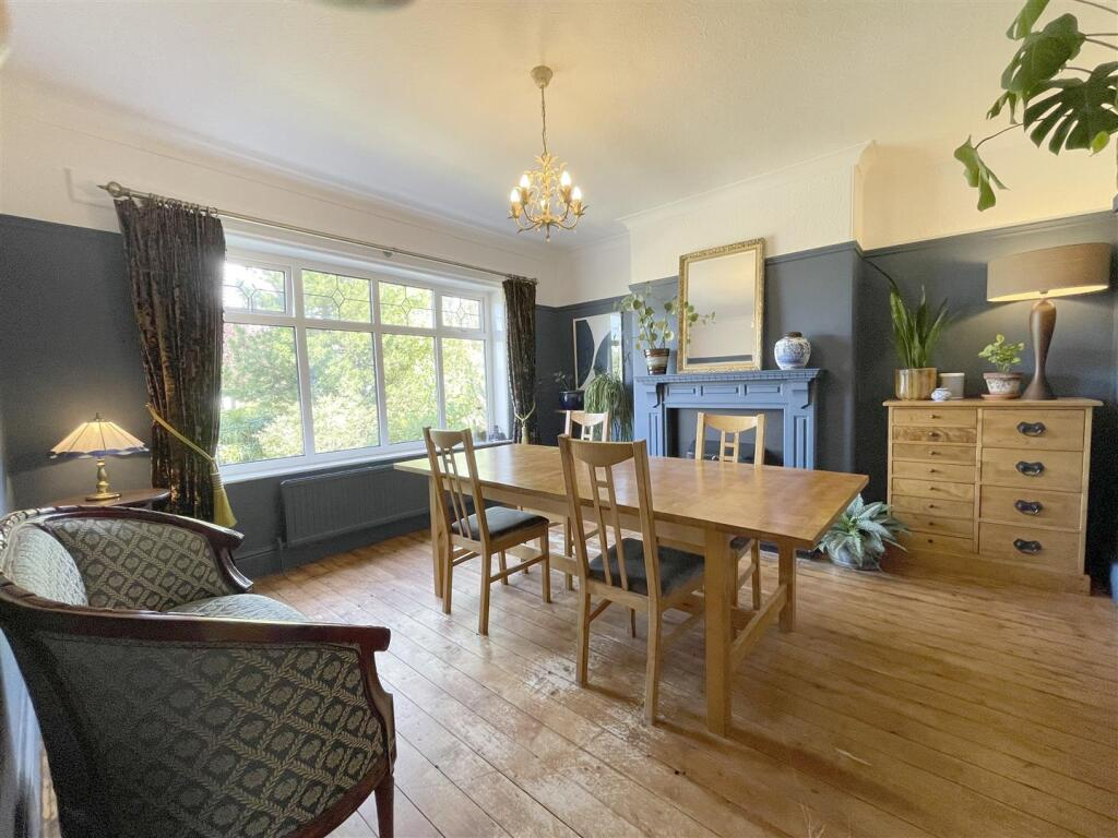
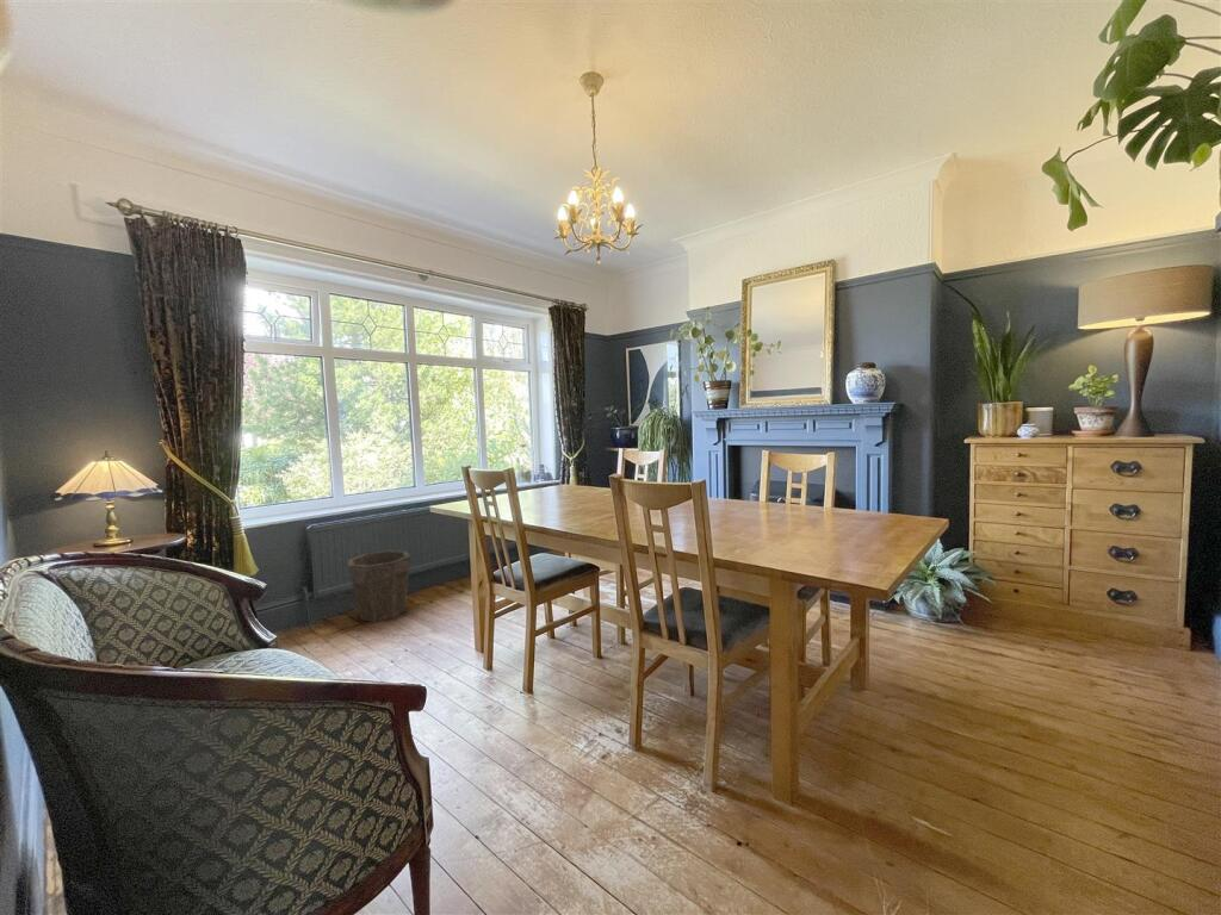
+ waste bin [347,549,411,622]
